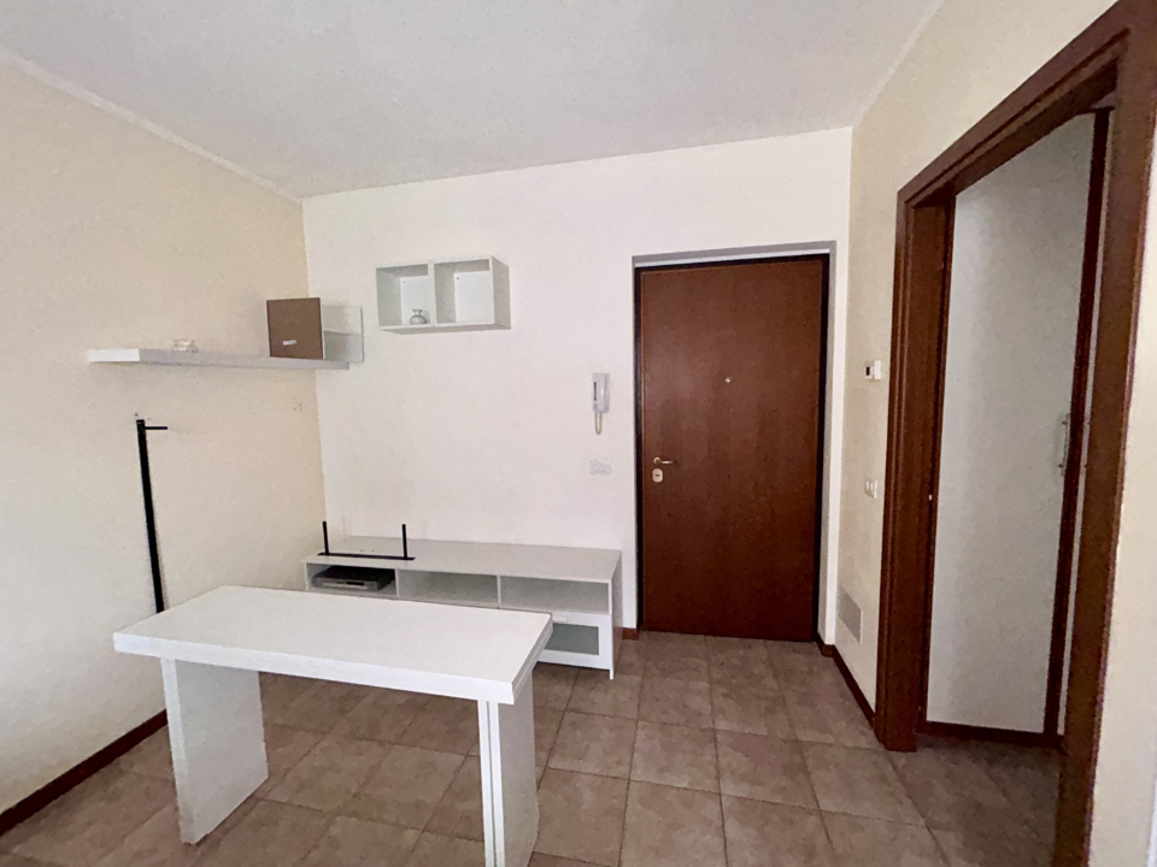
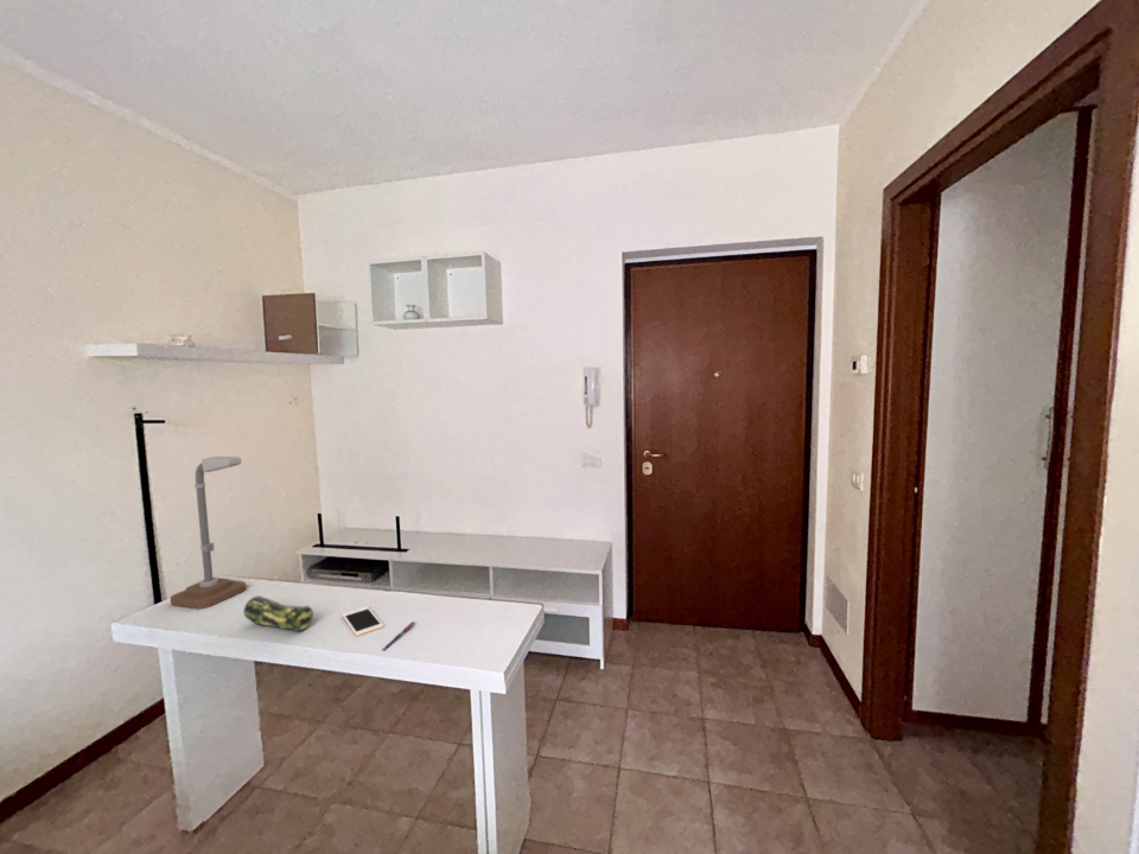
+ desk lamp [170,455,247,610]
+ pen [381,620,416,651]
+ cell phone [341,605,384,637]
+ pencil case [242,595,314,632]
